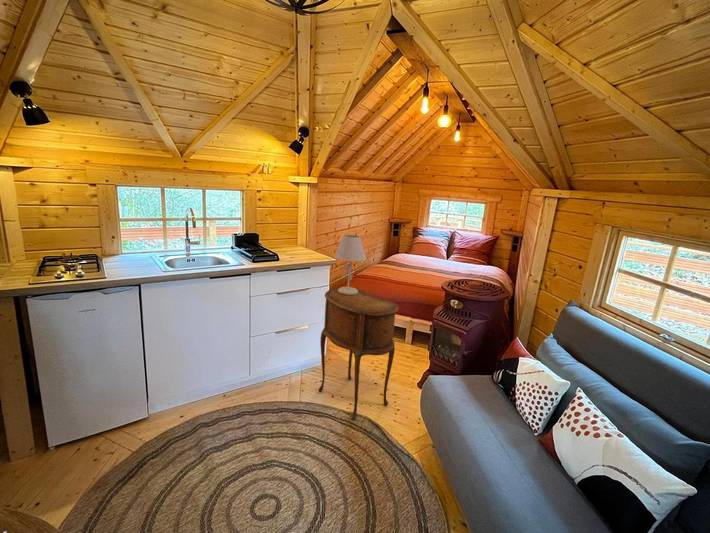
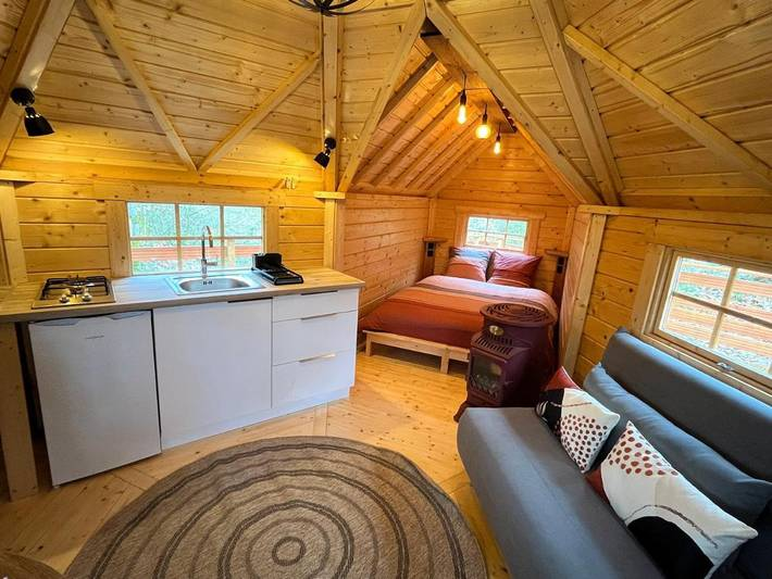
- table lamp [333,234,367,295]
- side table [317,287,399,421]
